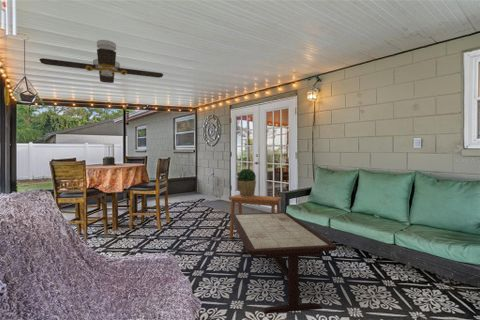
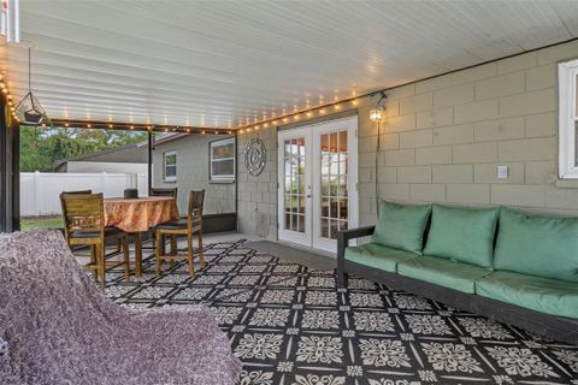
- side table [228,193,283,239]
- coffee table [229,211,338,315]
- ceiling fan [39,39,164,84]
- potted plant [237,168,257,197]
